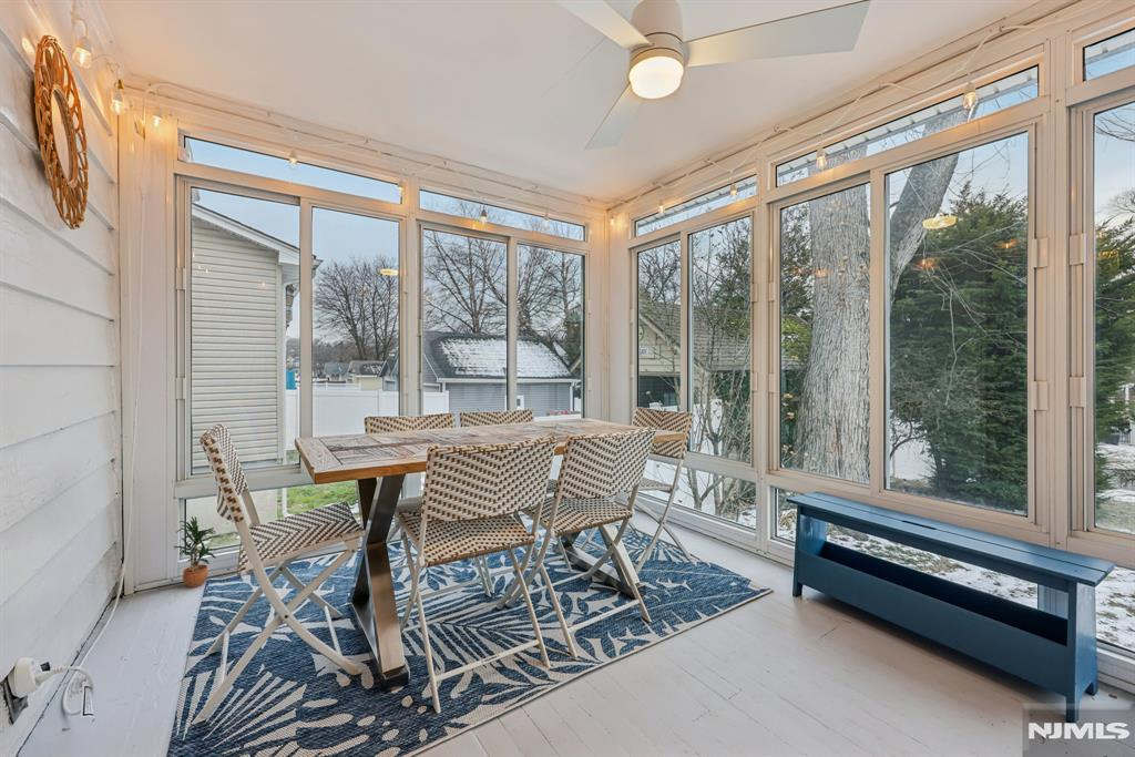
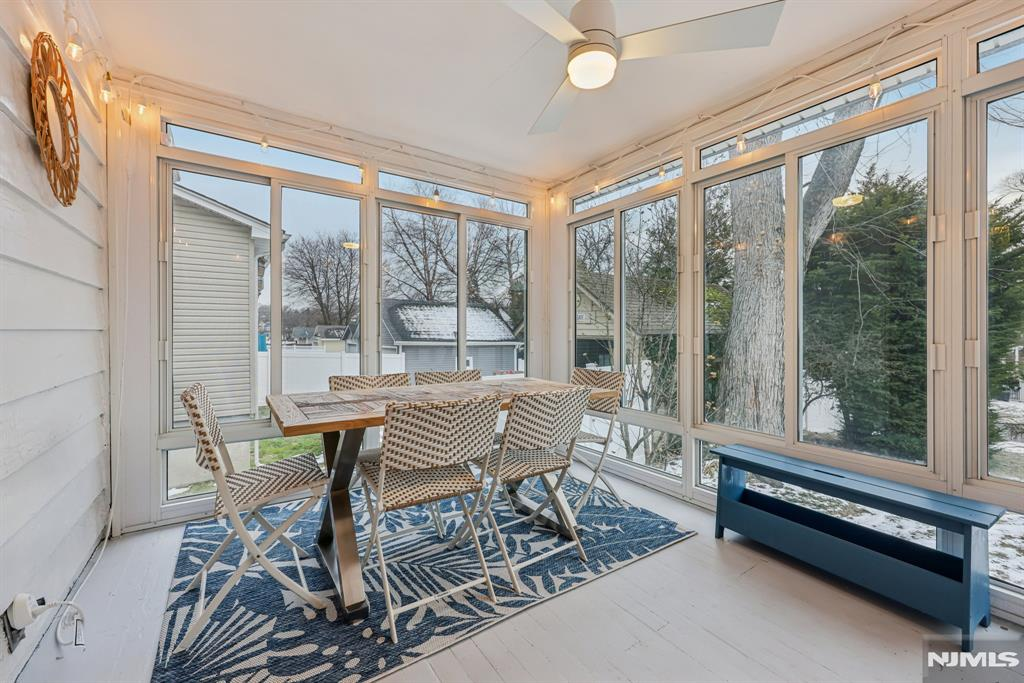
- potted plant [173,515,221,589]
